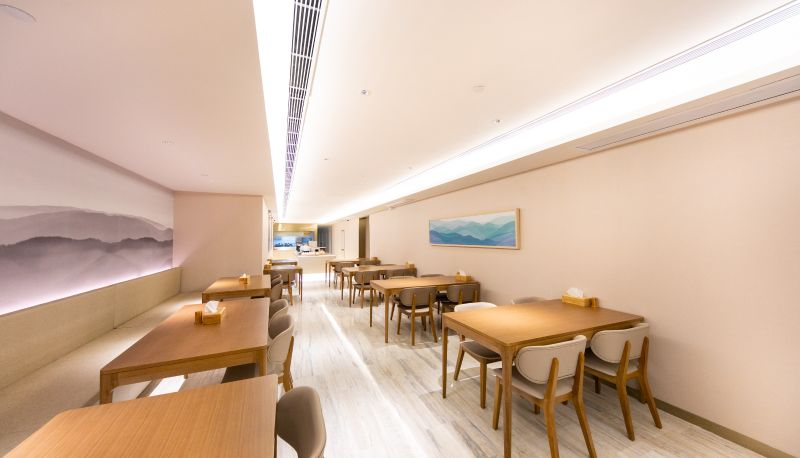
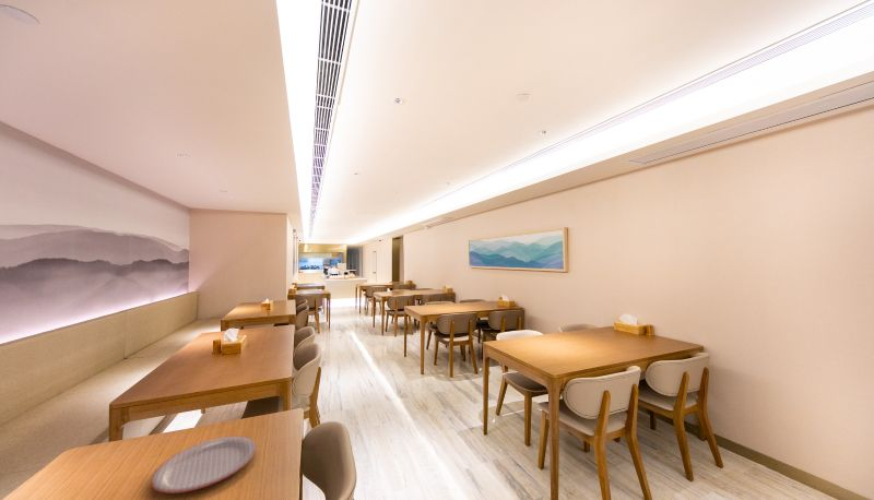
+ plate [150,434,258,495]
